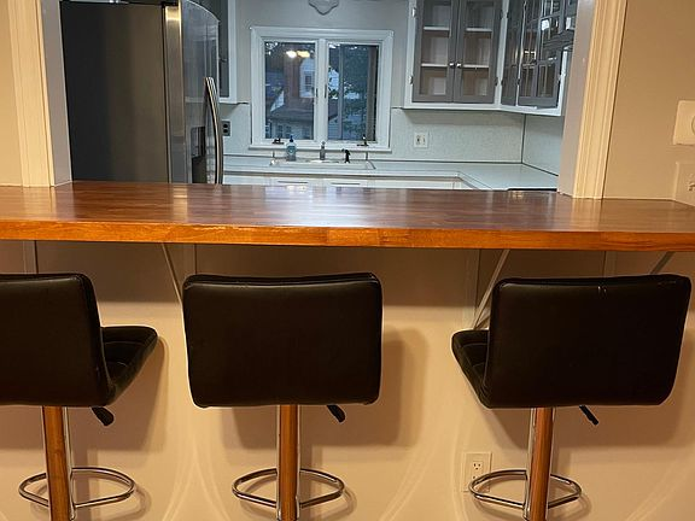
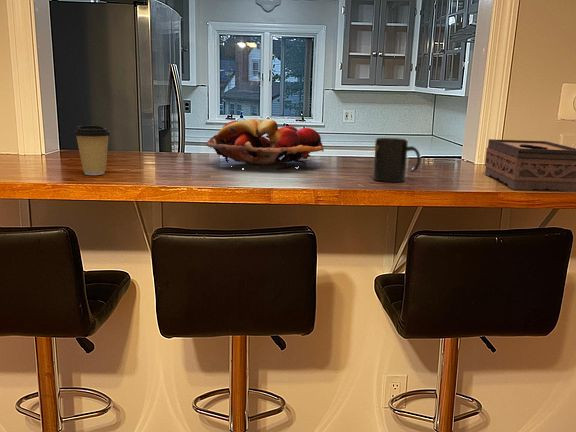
+ tissue box [484,138,576,193]
+ mug [372,137,421,183]
+ fruit basket [205,118,325,171]
+ coffee cup [73,125,112,176]
